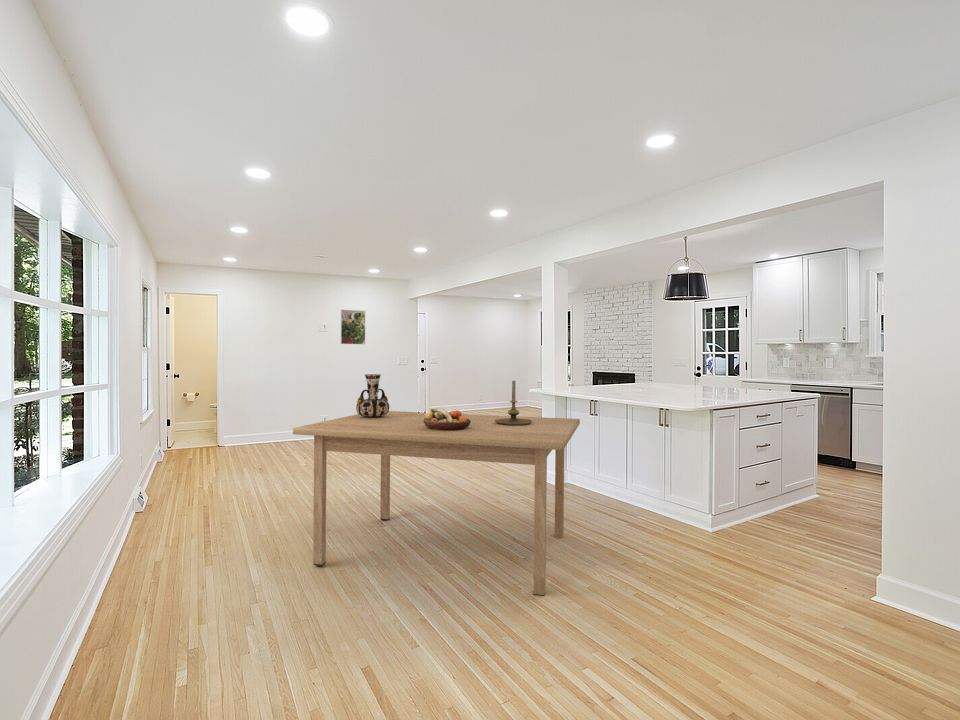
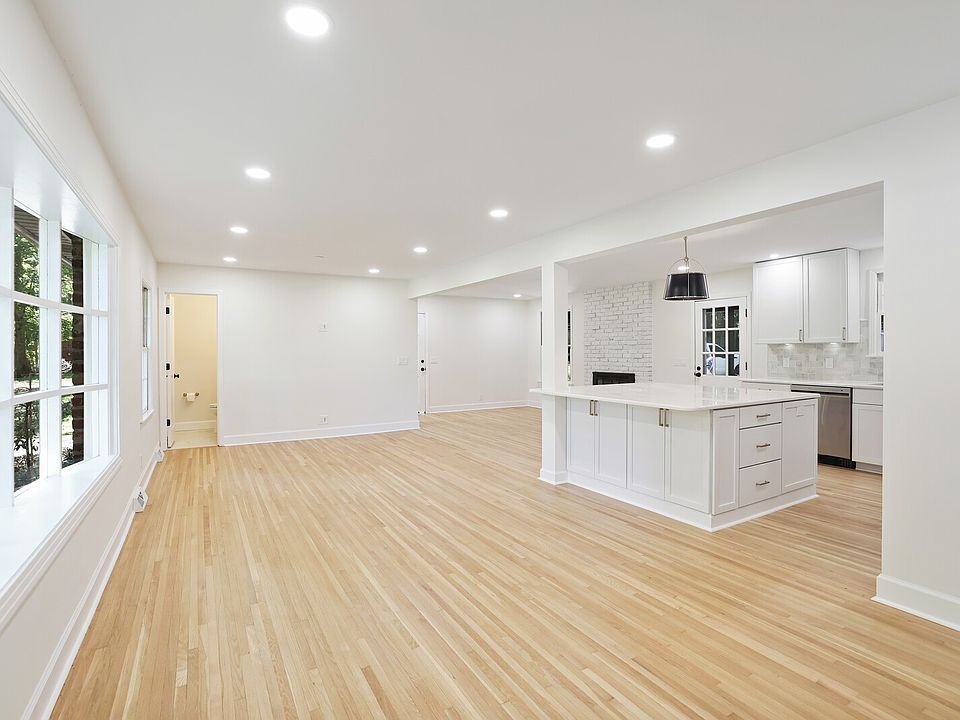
- candle holder [494,380,532,425]
- fruit bowl [424,406,471,430]
- vase [355,373,390,418]
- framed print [340,309,366,345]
- table [292,410,581,597]
